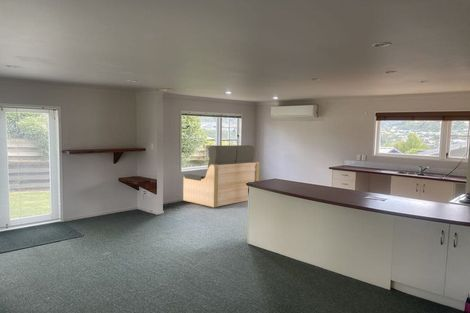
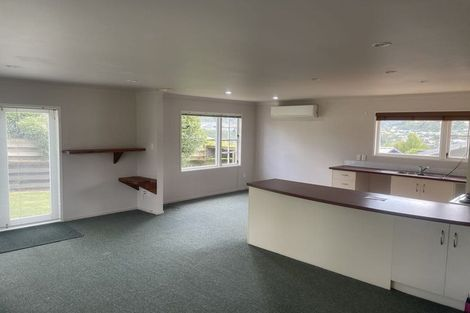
- loveseat [182,144,260,209]
